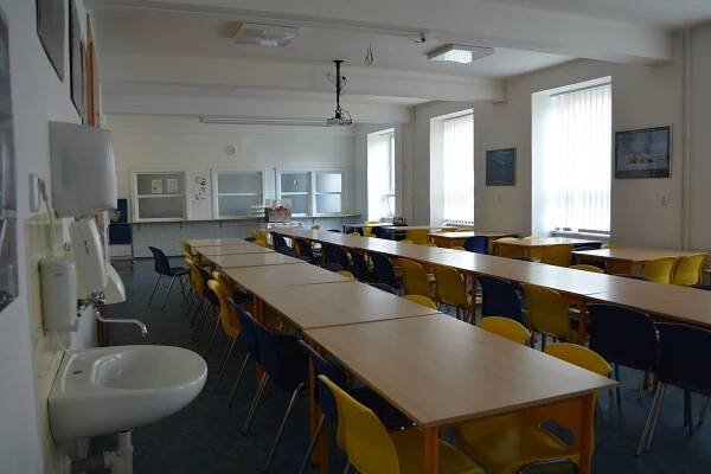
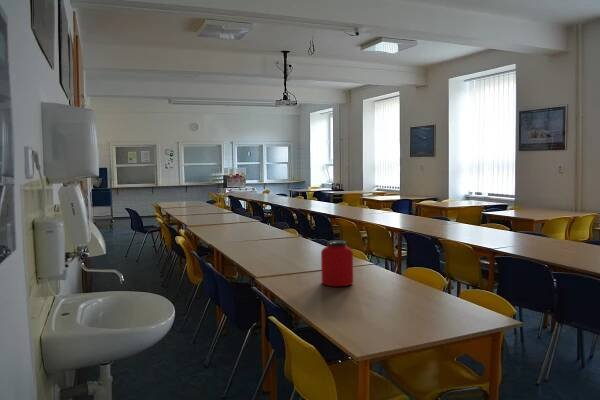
+ protein powder [320,239,354,287]
